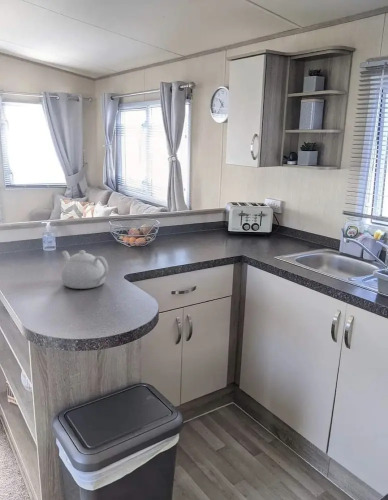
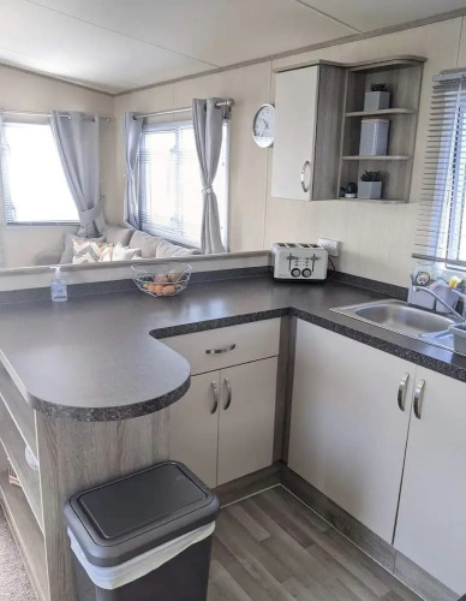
- teapot [60,250,109,290]
